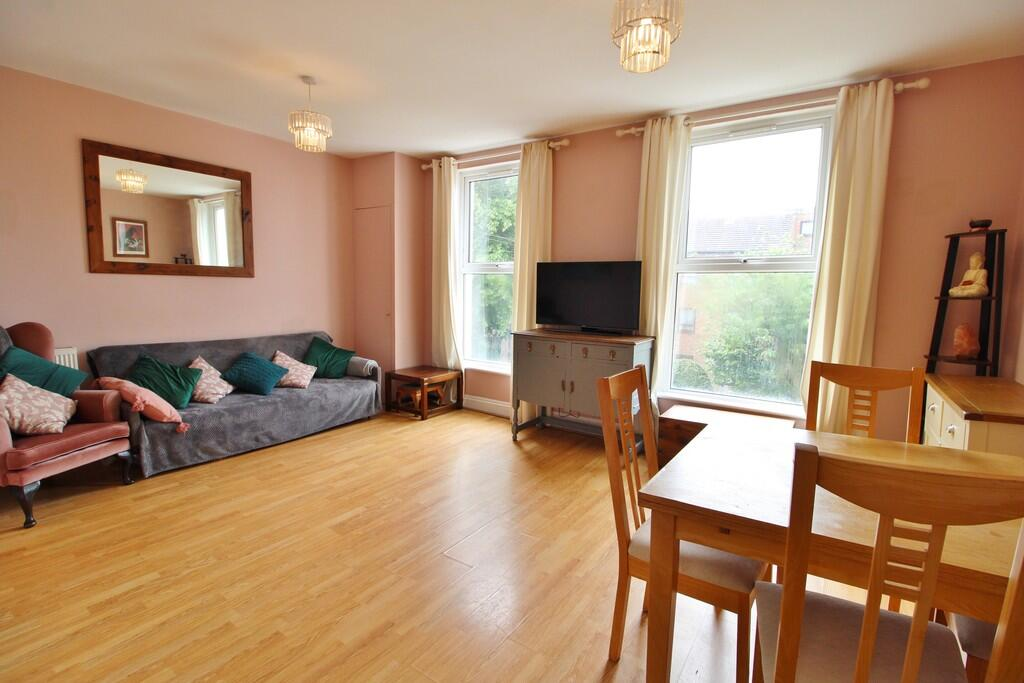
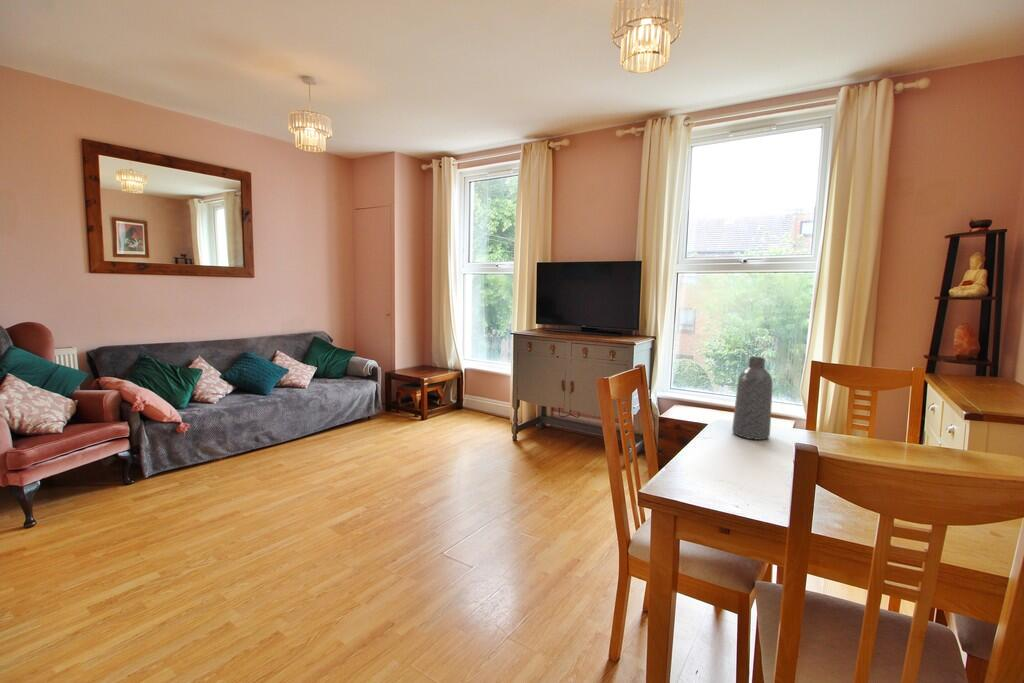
+ vase [731,356,773,441]
